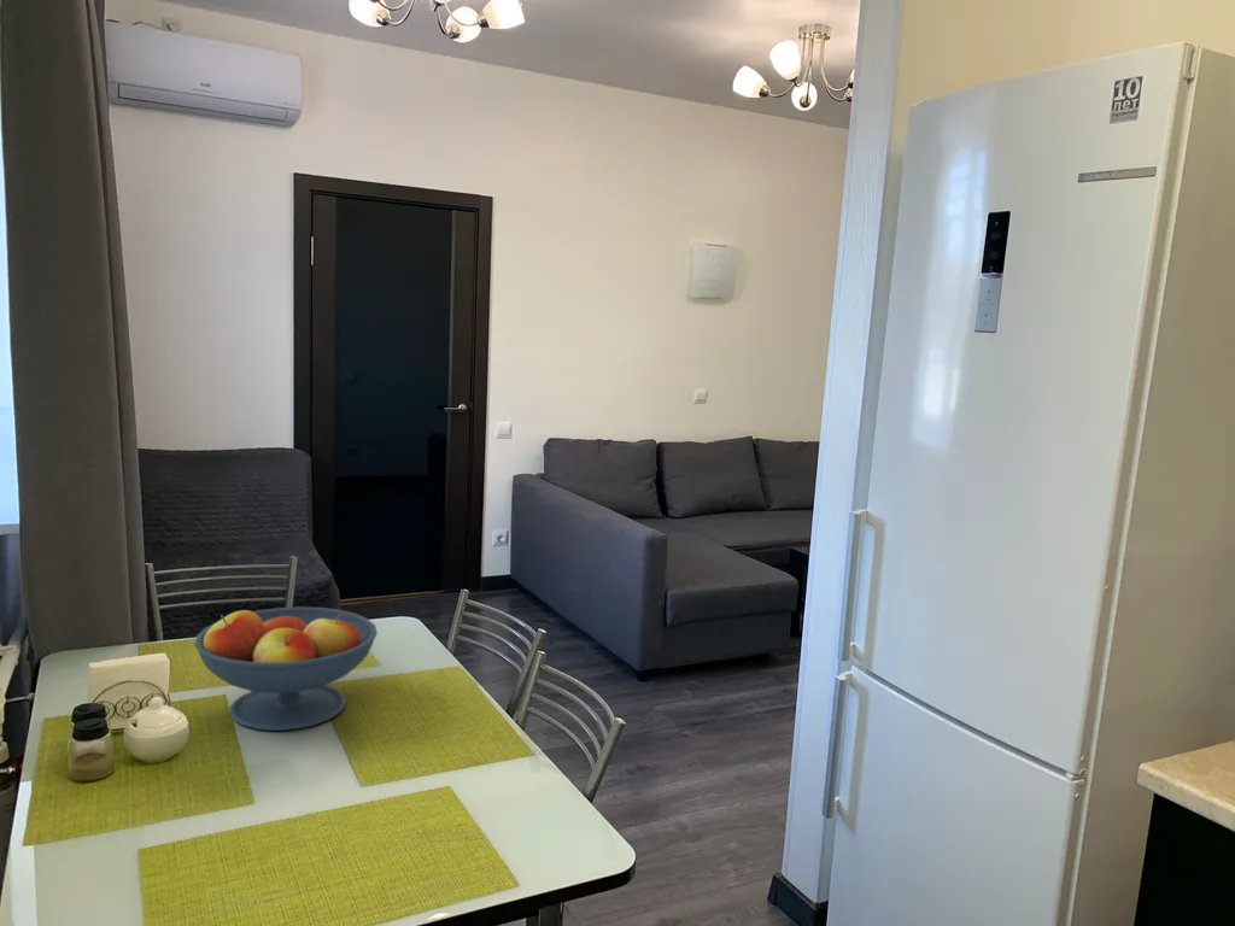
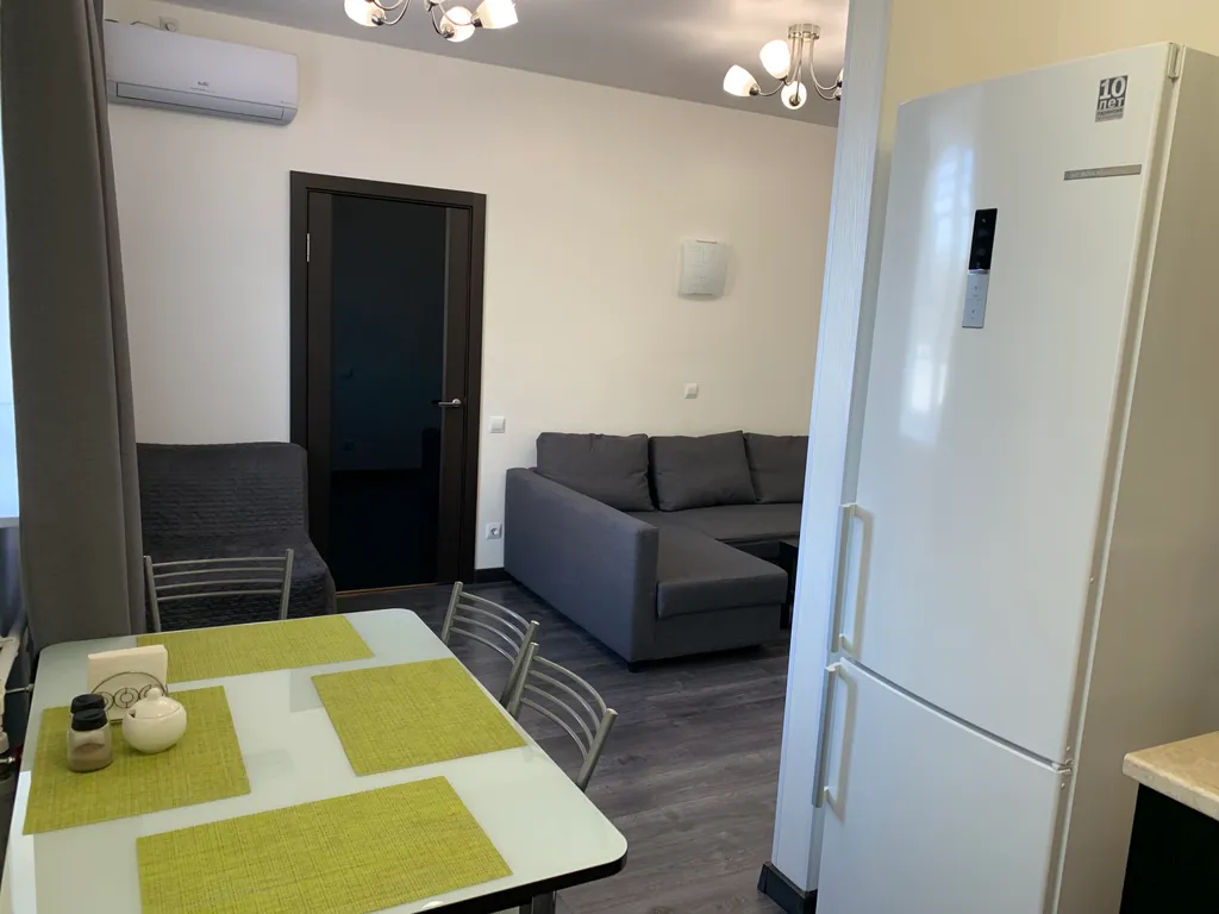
- fruit bowl [193,605,379,732]
